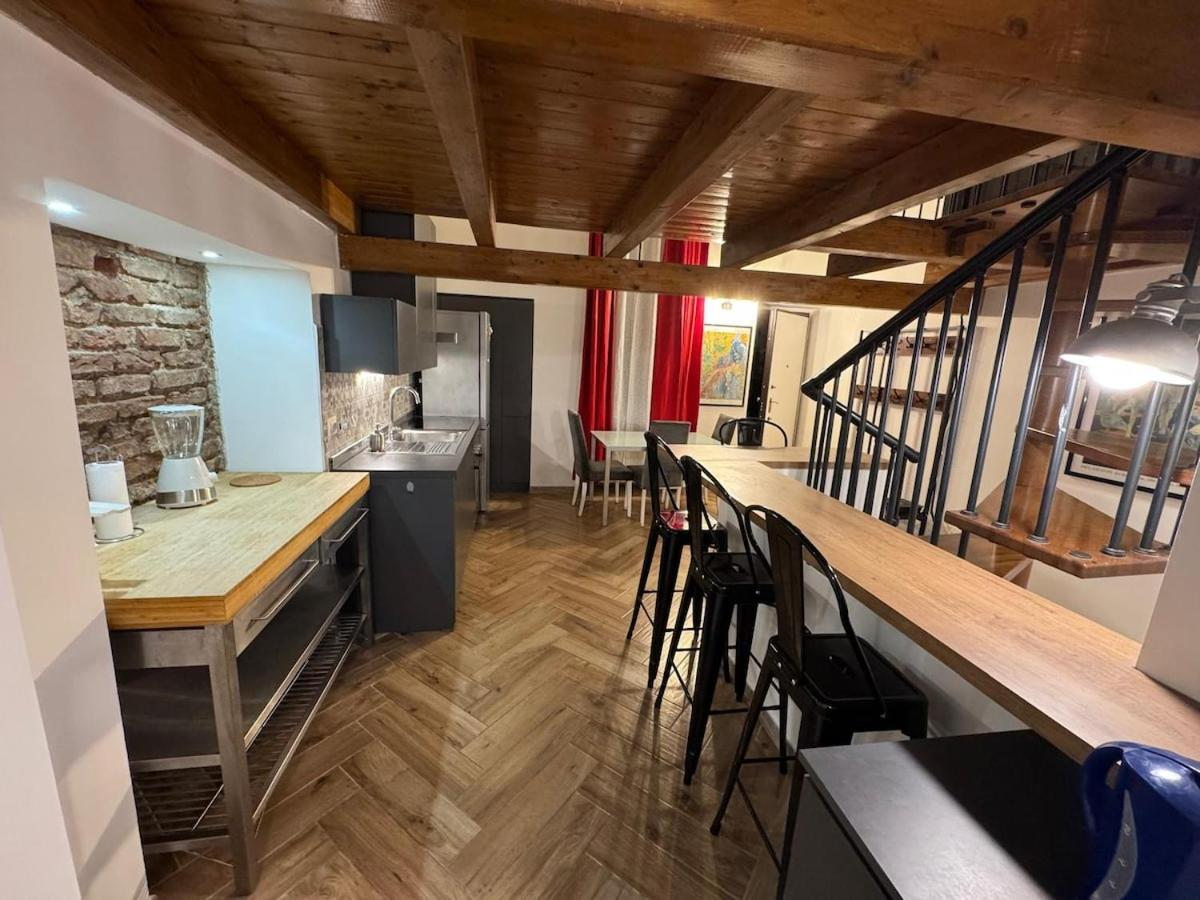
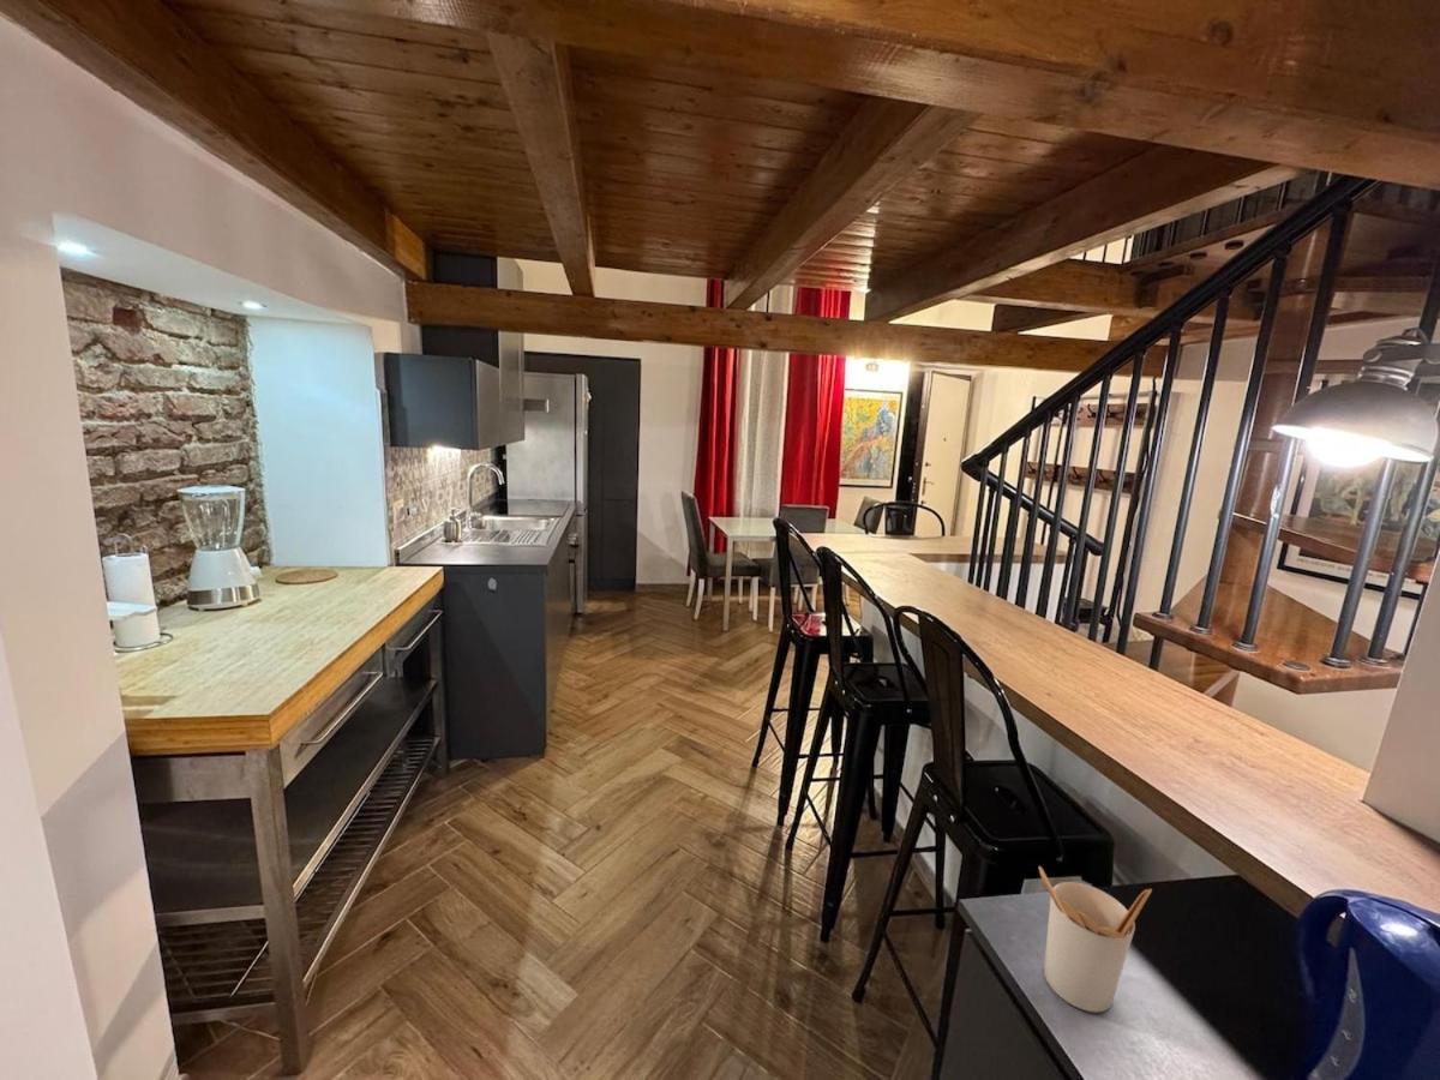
+ utensil holder [1038,865,1153,1013]
